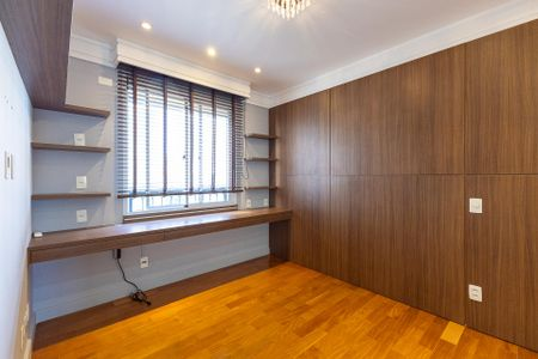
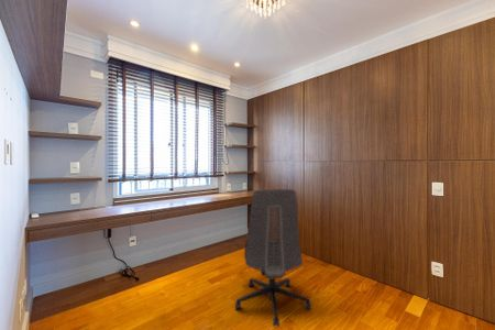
+ office chair [234,188,312,328]
